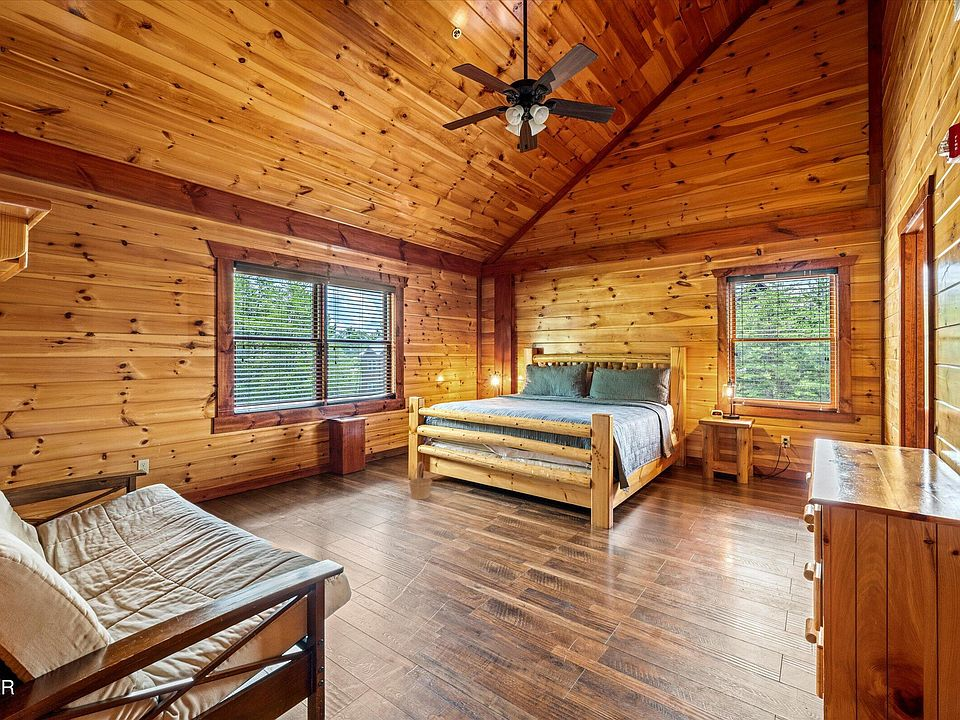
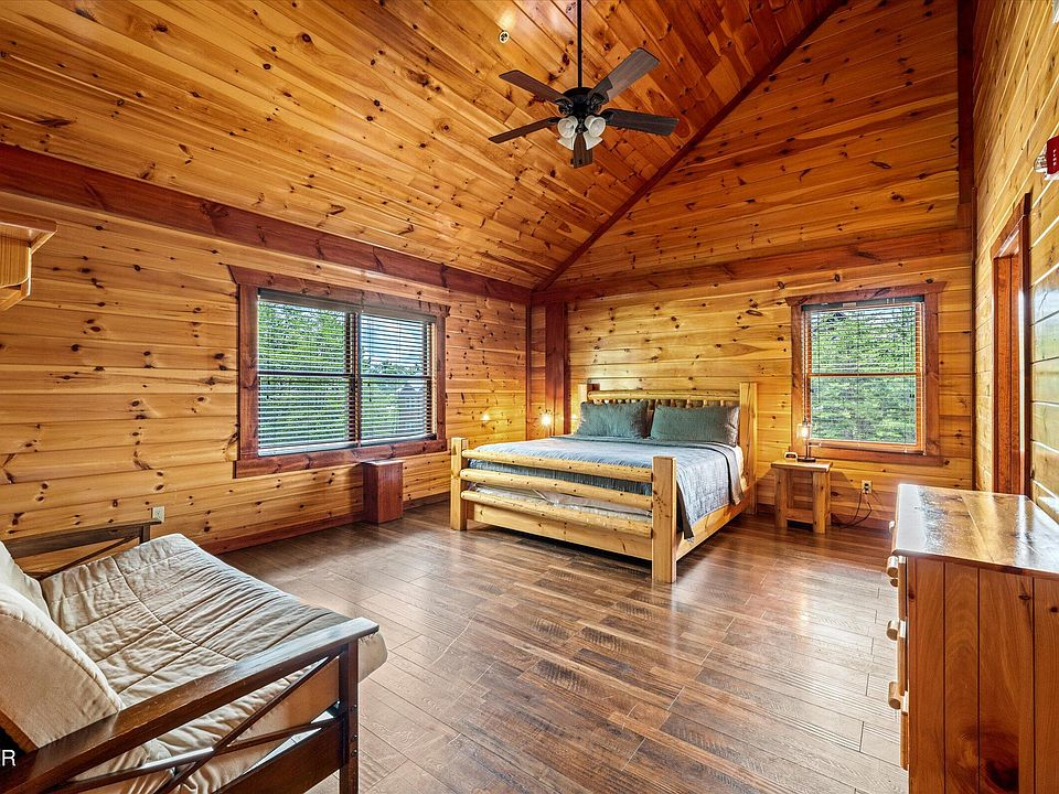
- basket [408,461,433,500]
